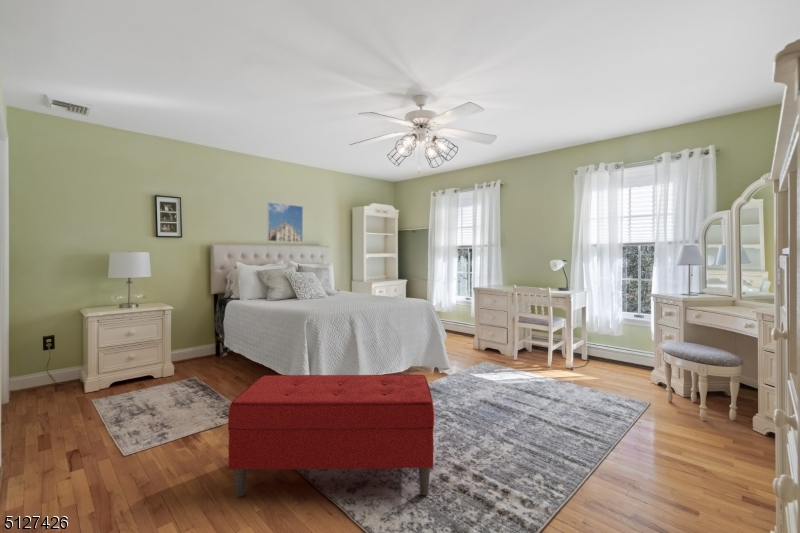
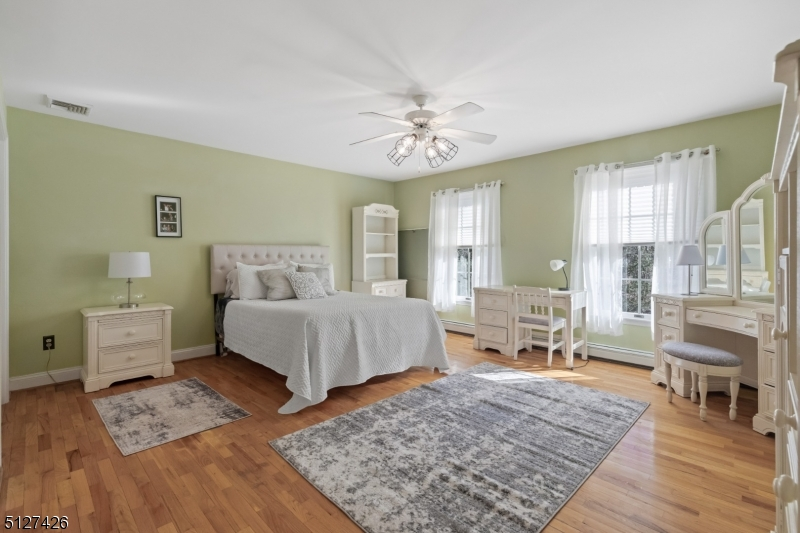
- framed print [266,201,304,244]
- bench [227,374,435,498]
